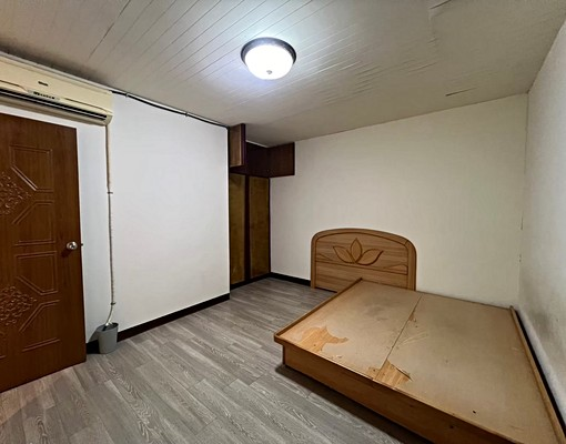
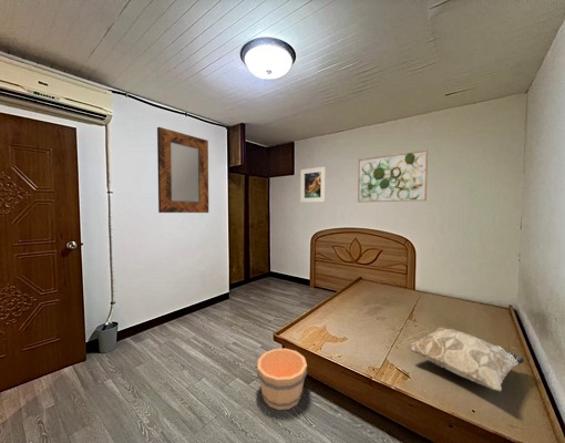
+ bucket [256,348,309,411]
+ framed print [299,166,327,204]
+ home mirror [156,126,209,214]
+ wall art [357,148,429,204]
+ decorative pillow [405,327,526,392]
